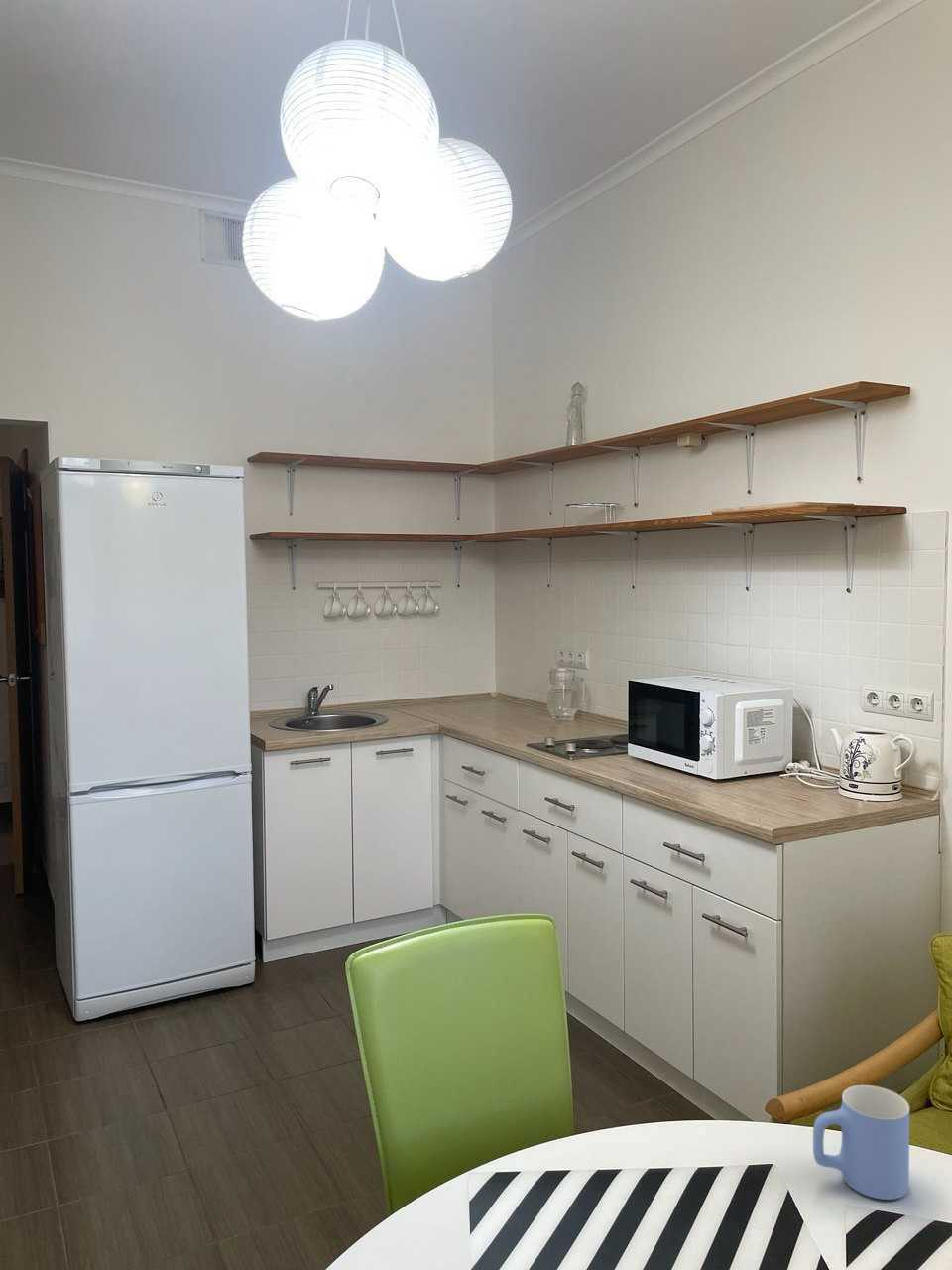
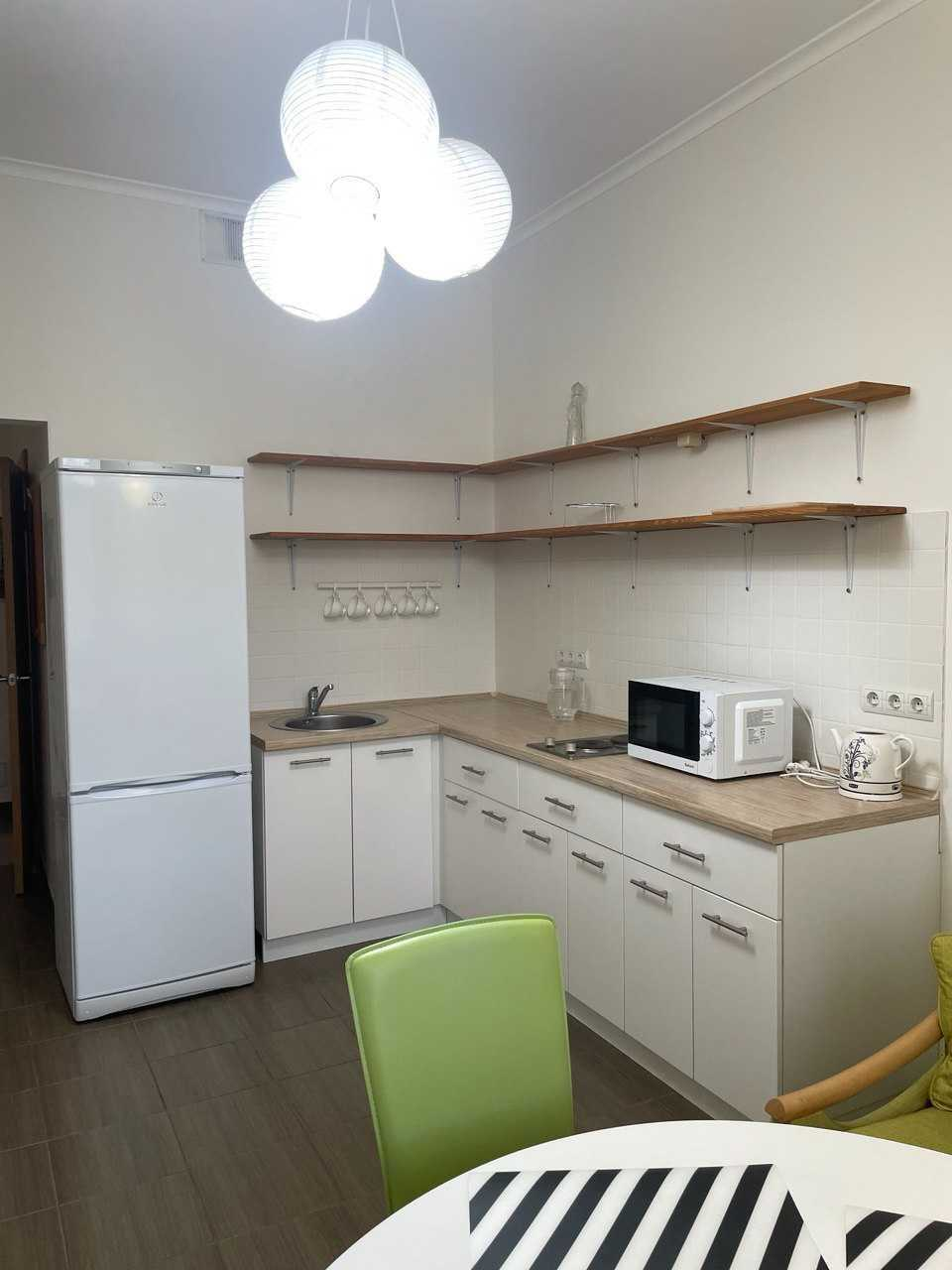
- mug [812,1084,910,1201]
